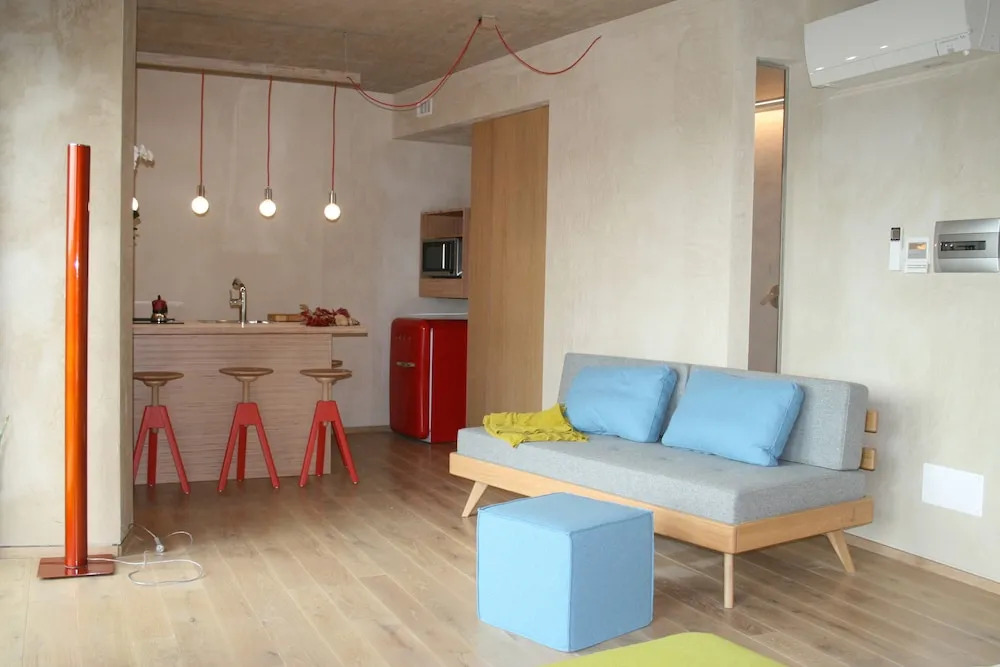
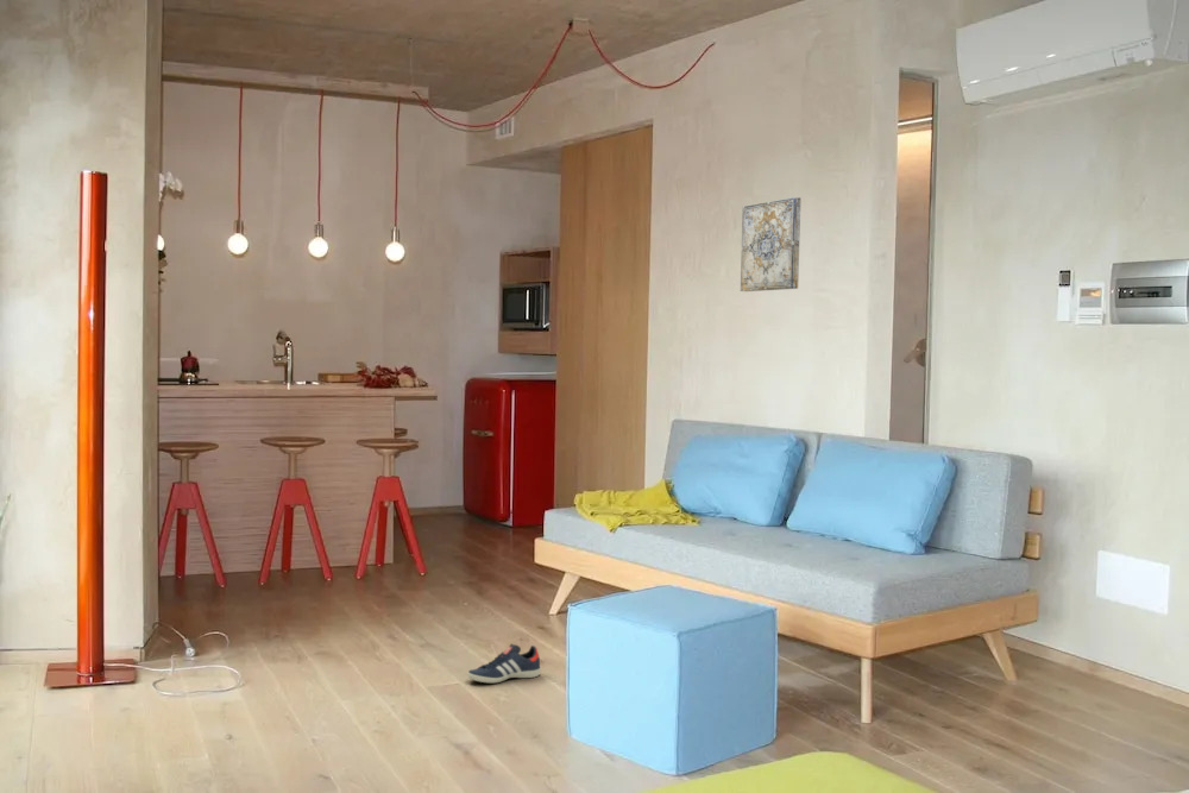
+ sneaker [466,642,542,685]
+ wall art [740,196,801,292]
